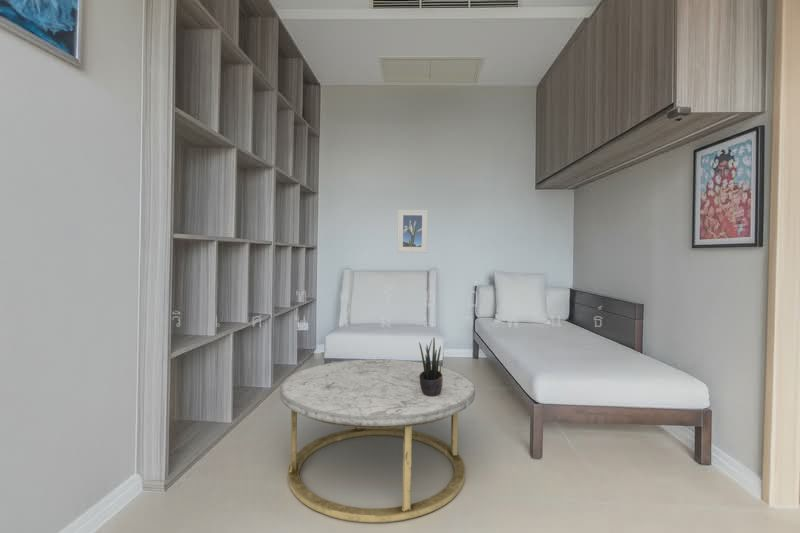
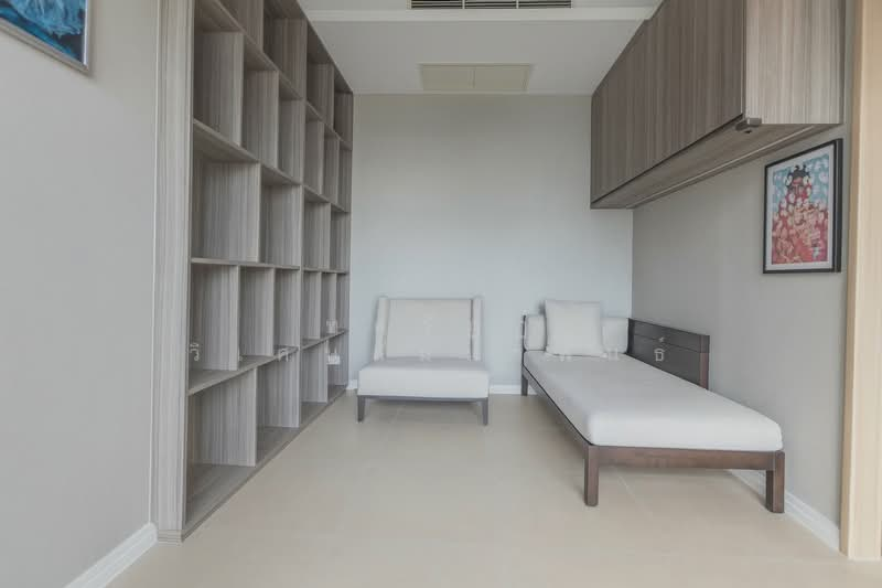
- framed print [396,209,429,254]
- potted plant [418,337,443,397]
- coffee table [279,358,476,524]
